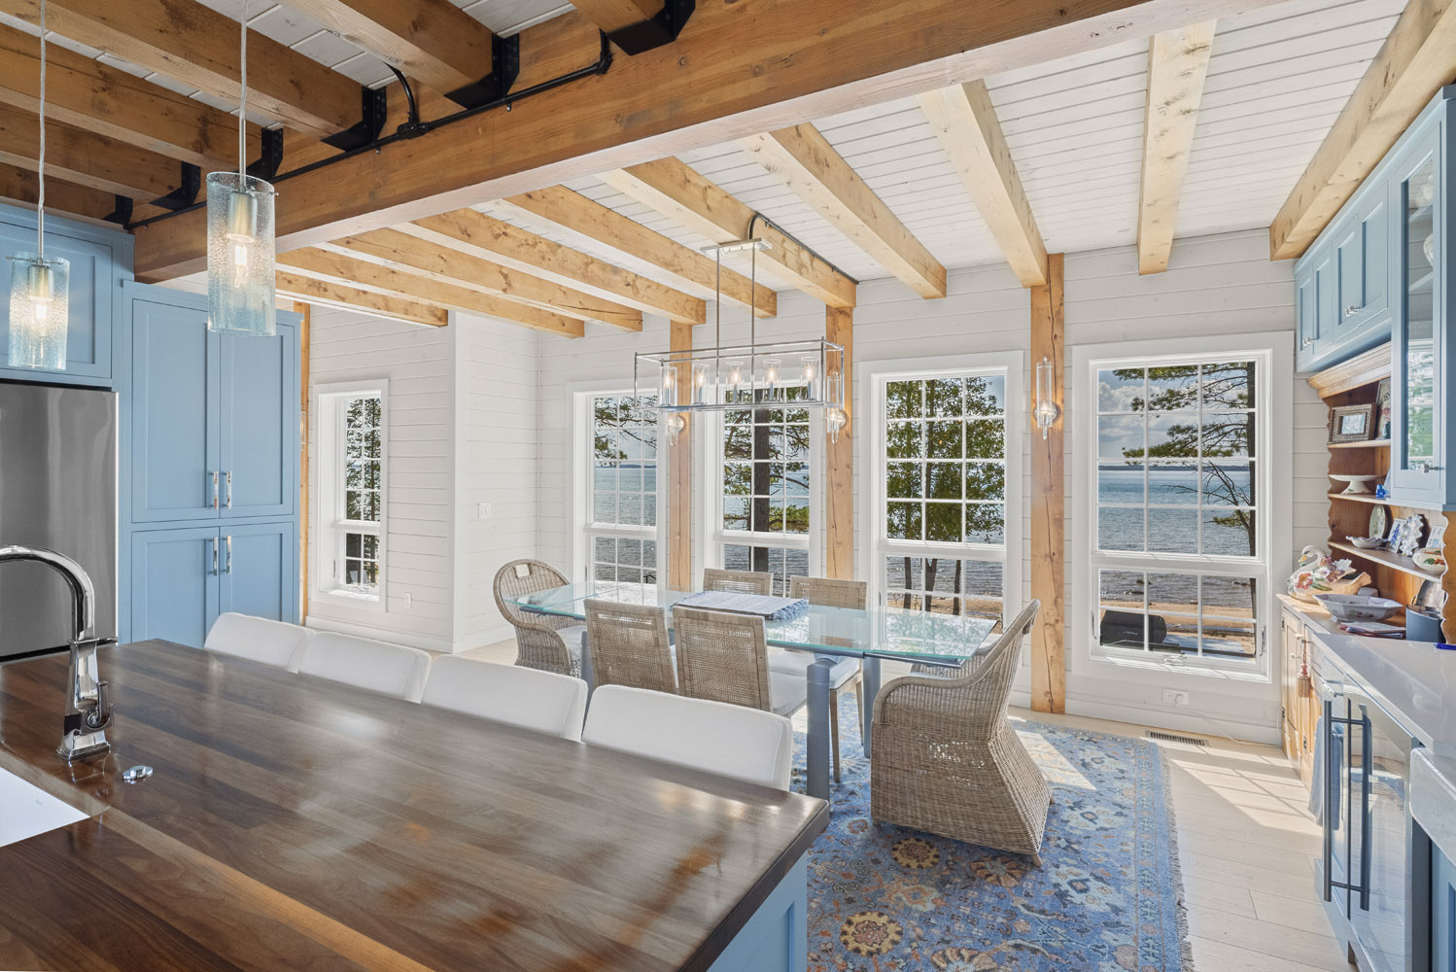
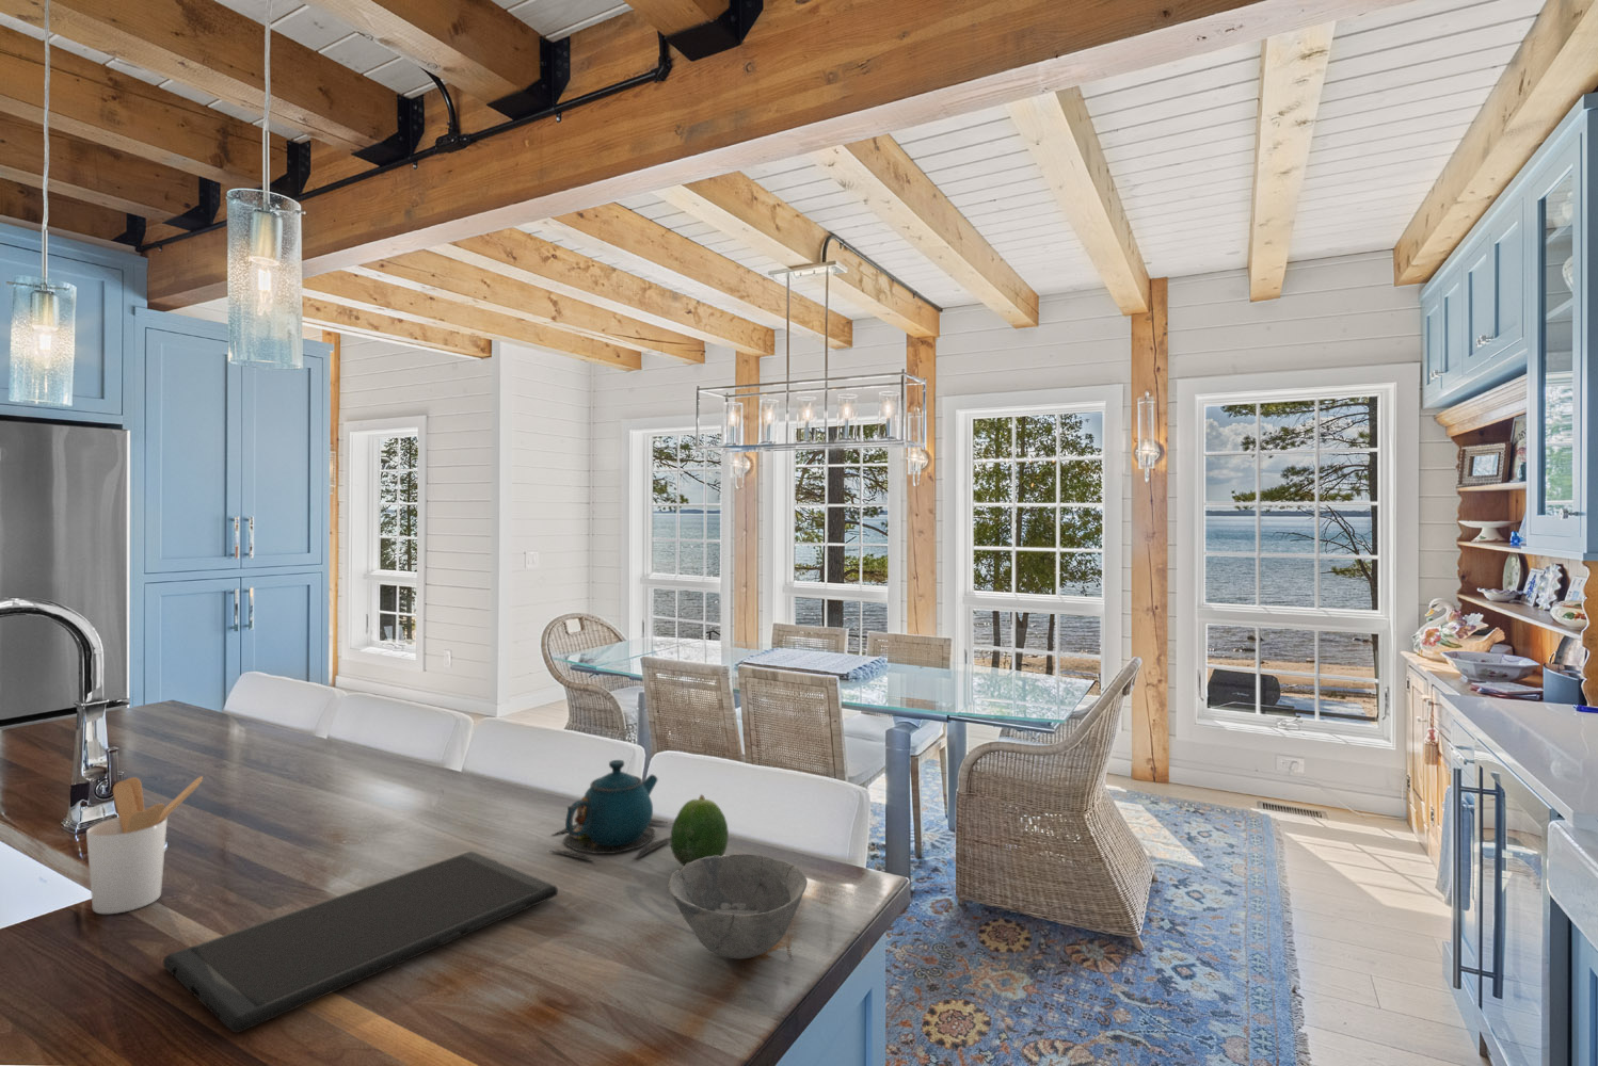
+ teapot [549,759,670,863]
+ bowl [667,853,809,960]
+ fruit [669,794,730,866]
+ utensil holder [86,775,204,915]
+ cutting board [162,851,558,1033]
